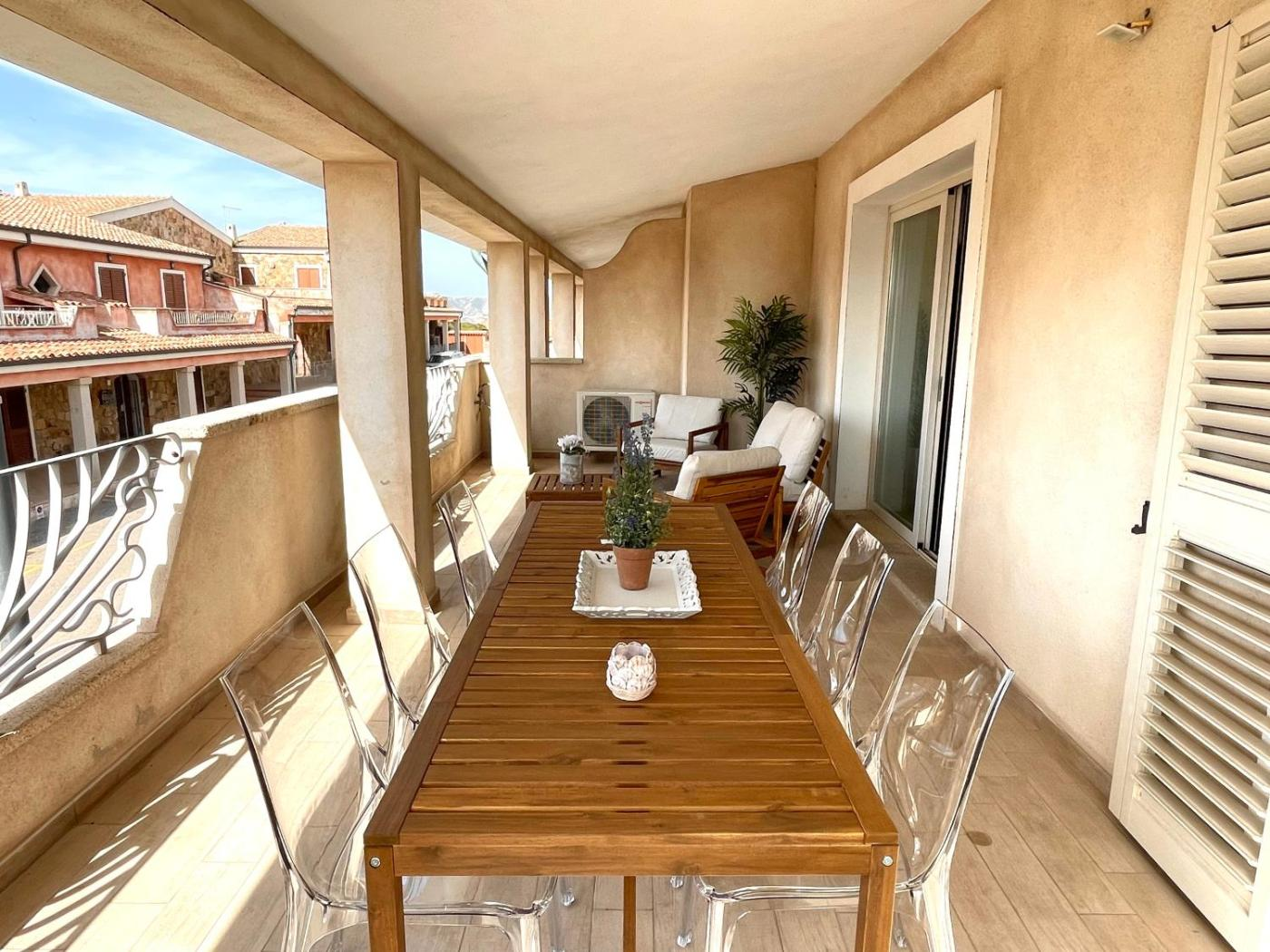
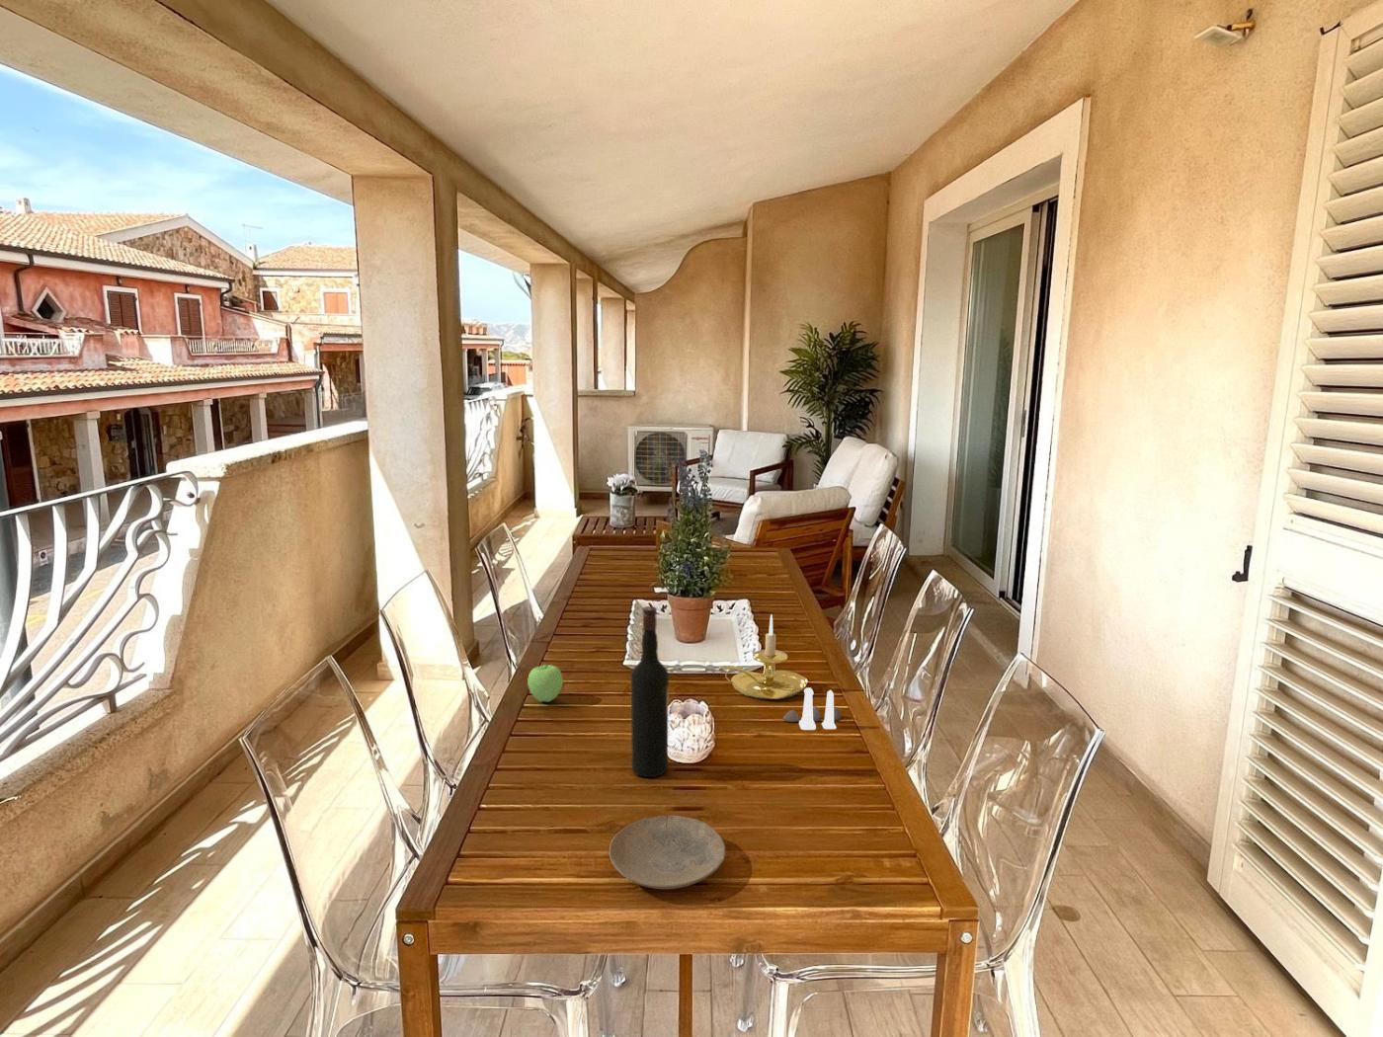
+ salt and pepper shaker set [782,687,842,731]
+ candle holder [718,613,809,700]
+ apple [527,662,564,704]
+ plate [609,815,726,890]
+ wine bottle [631,606,670,778]
